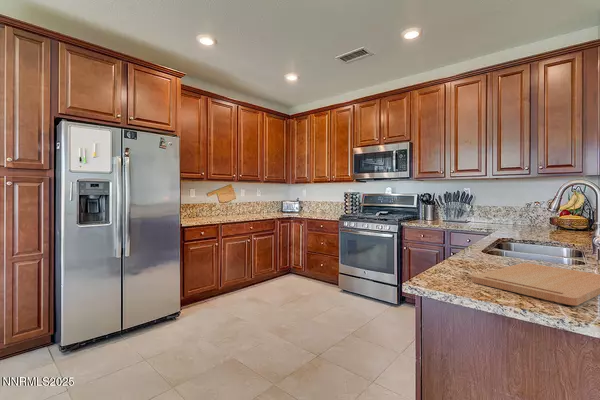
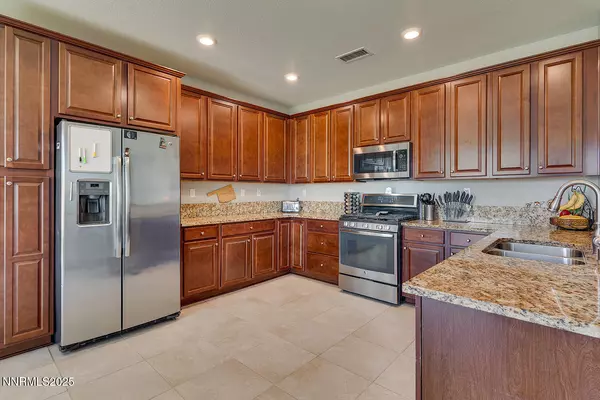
- cutting board [471,262,600,306]
